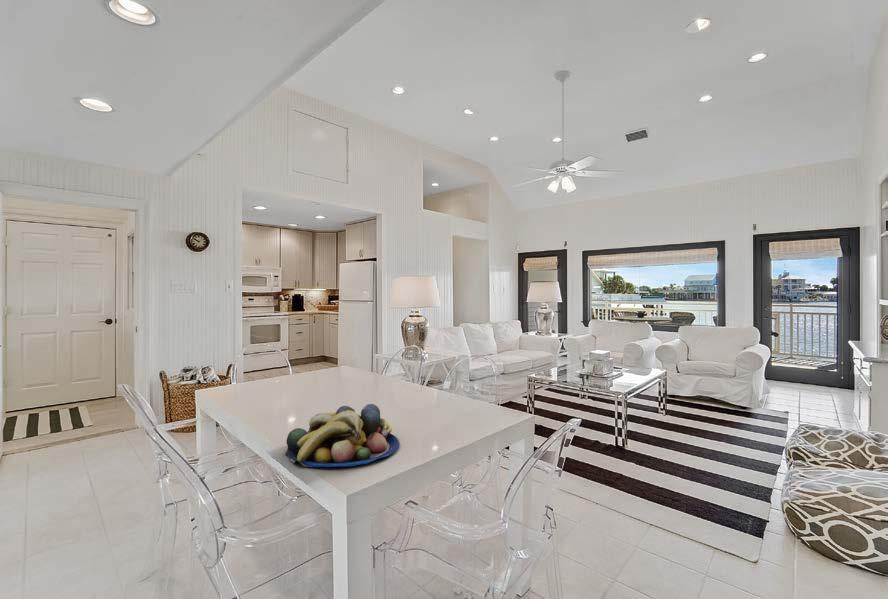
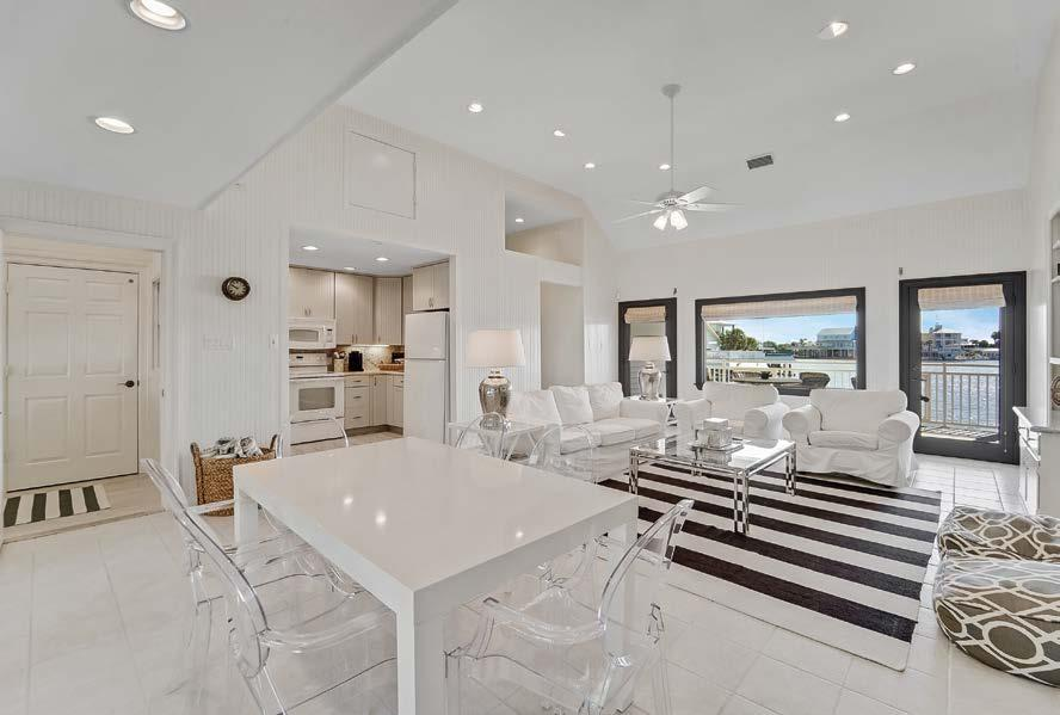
- fruit bowl [284,403,401,468]
